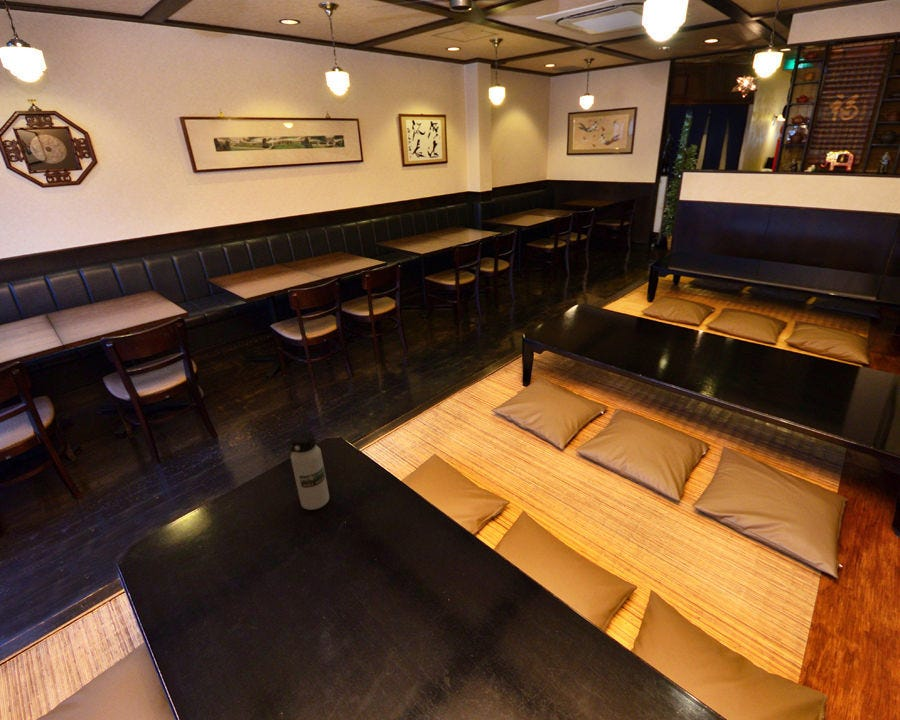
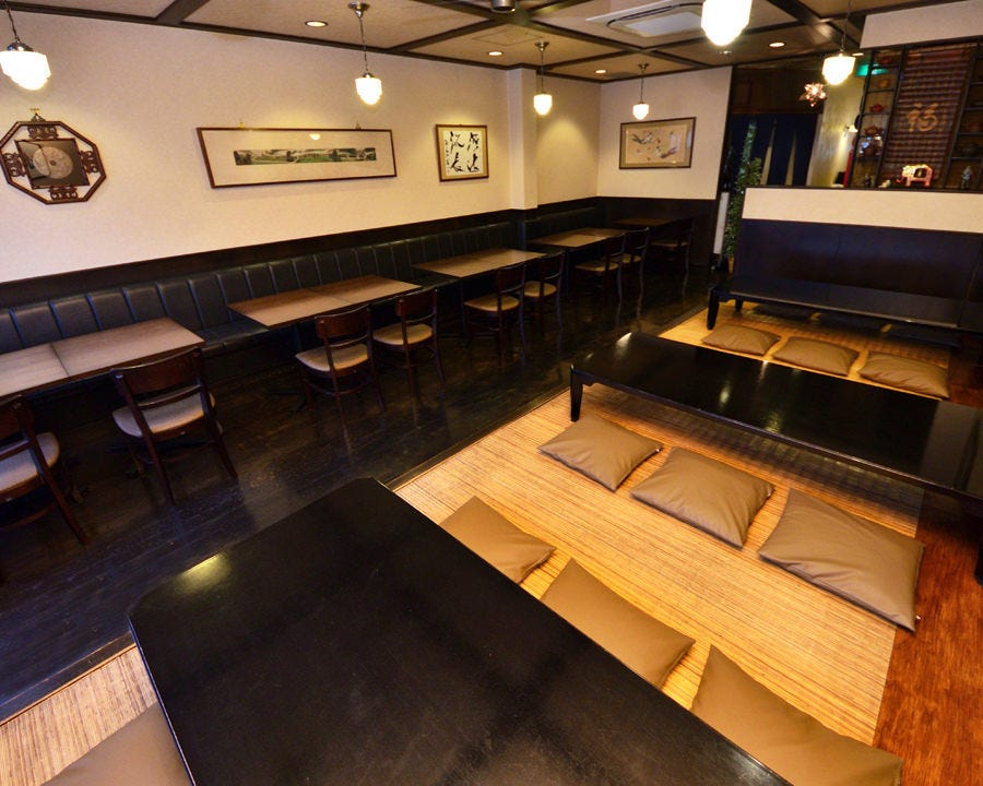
- water bottle [289,431,330,511]
